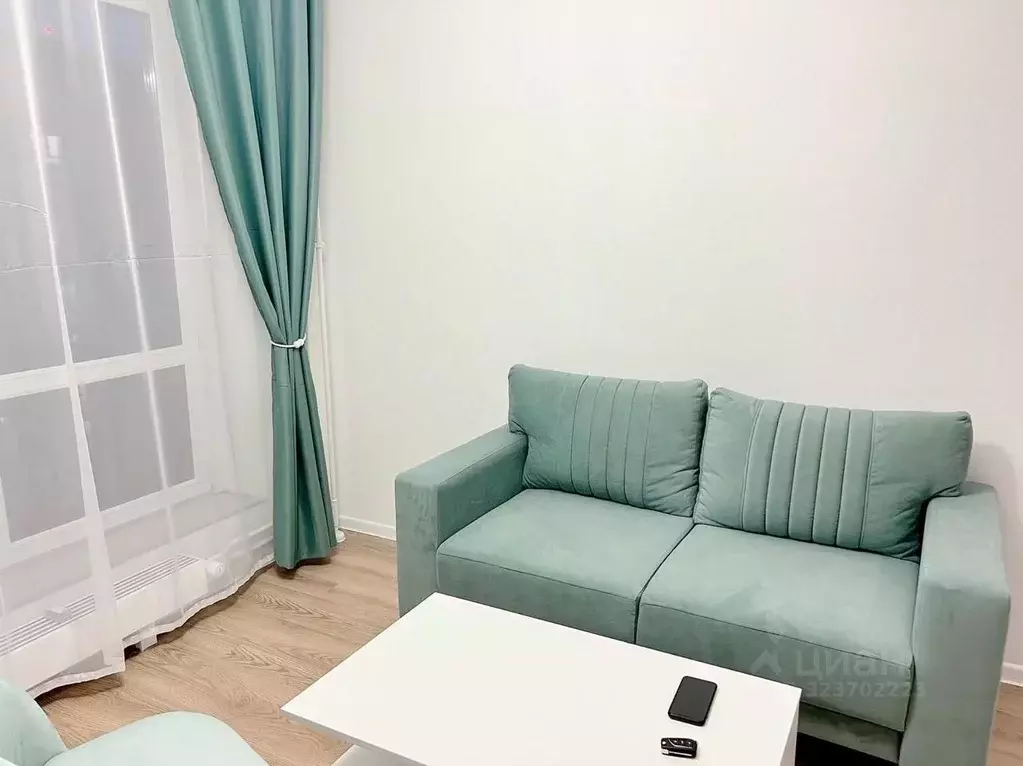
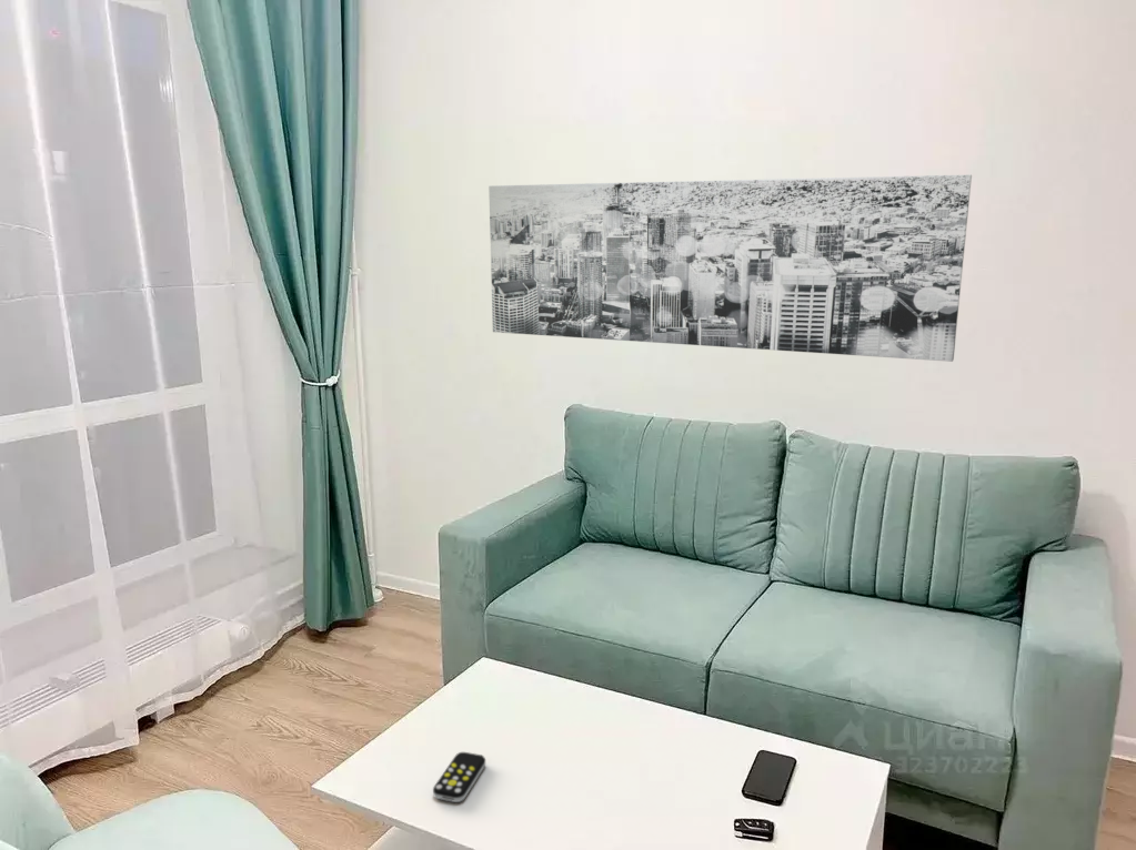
+ remote control [432,751,486,803]
+ wall art [487,174,973,363]
